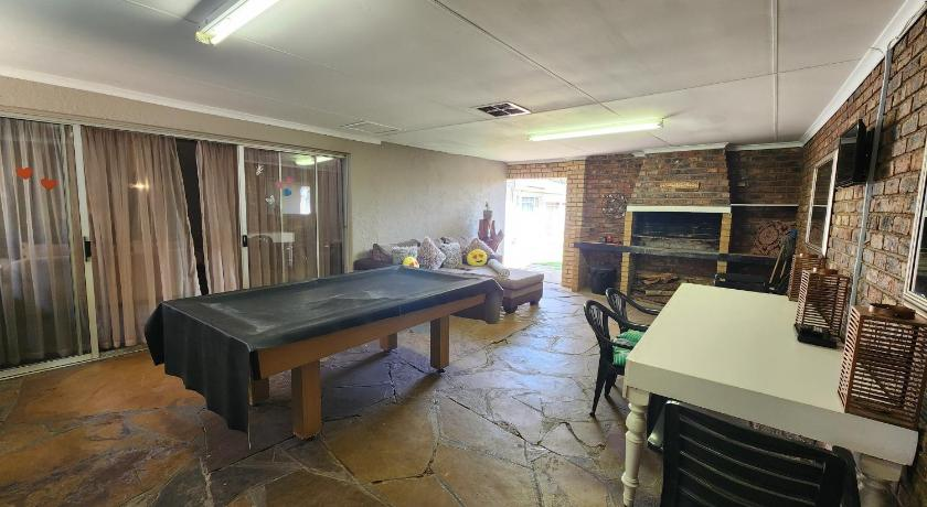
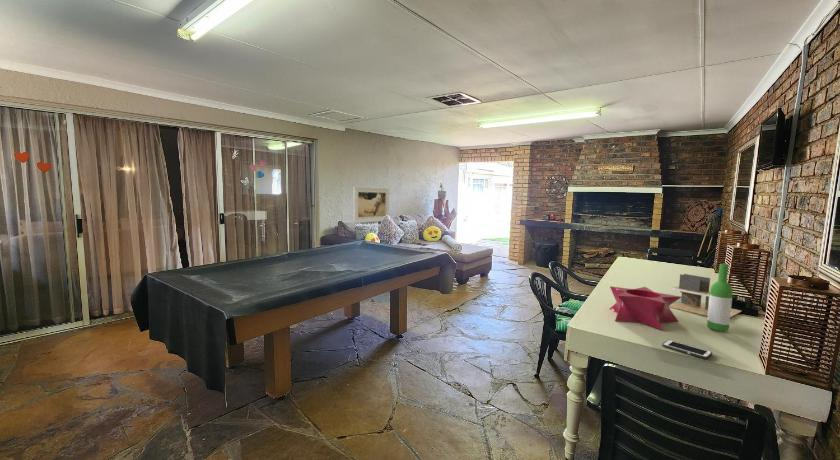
+ cell phone [661,339,713,360]
+ wine bottle [706,263,734,332]
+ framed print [353,185,390,224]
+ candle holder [609,285,682,331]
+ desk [669,273,742,318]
